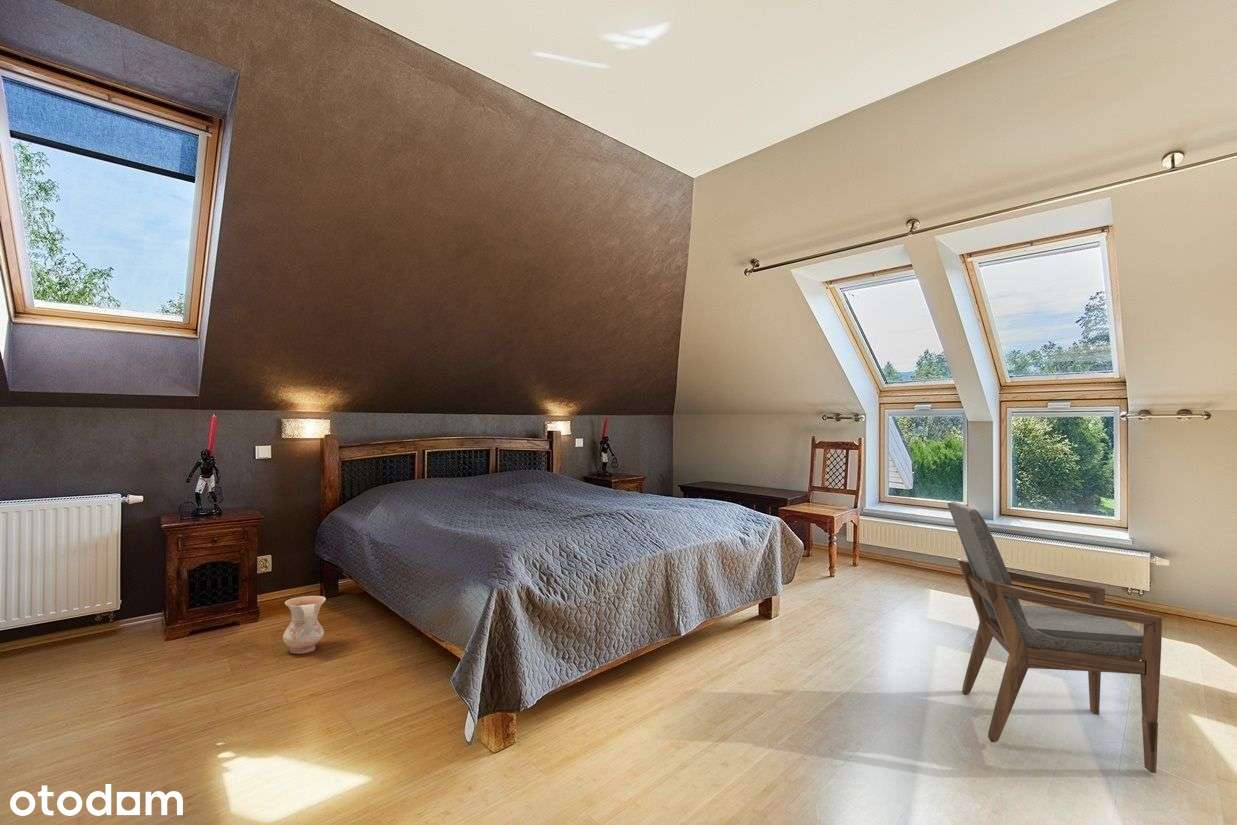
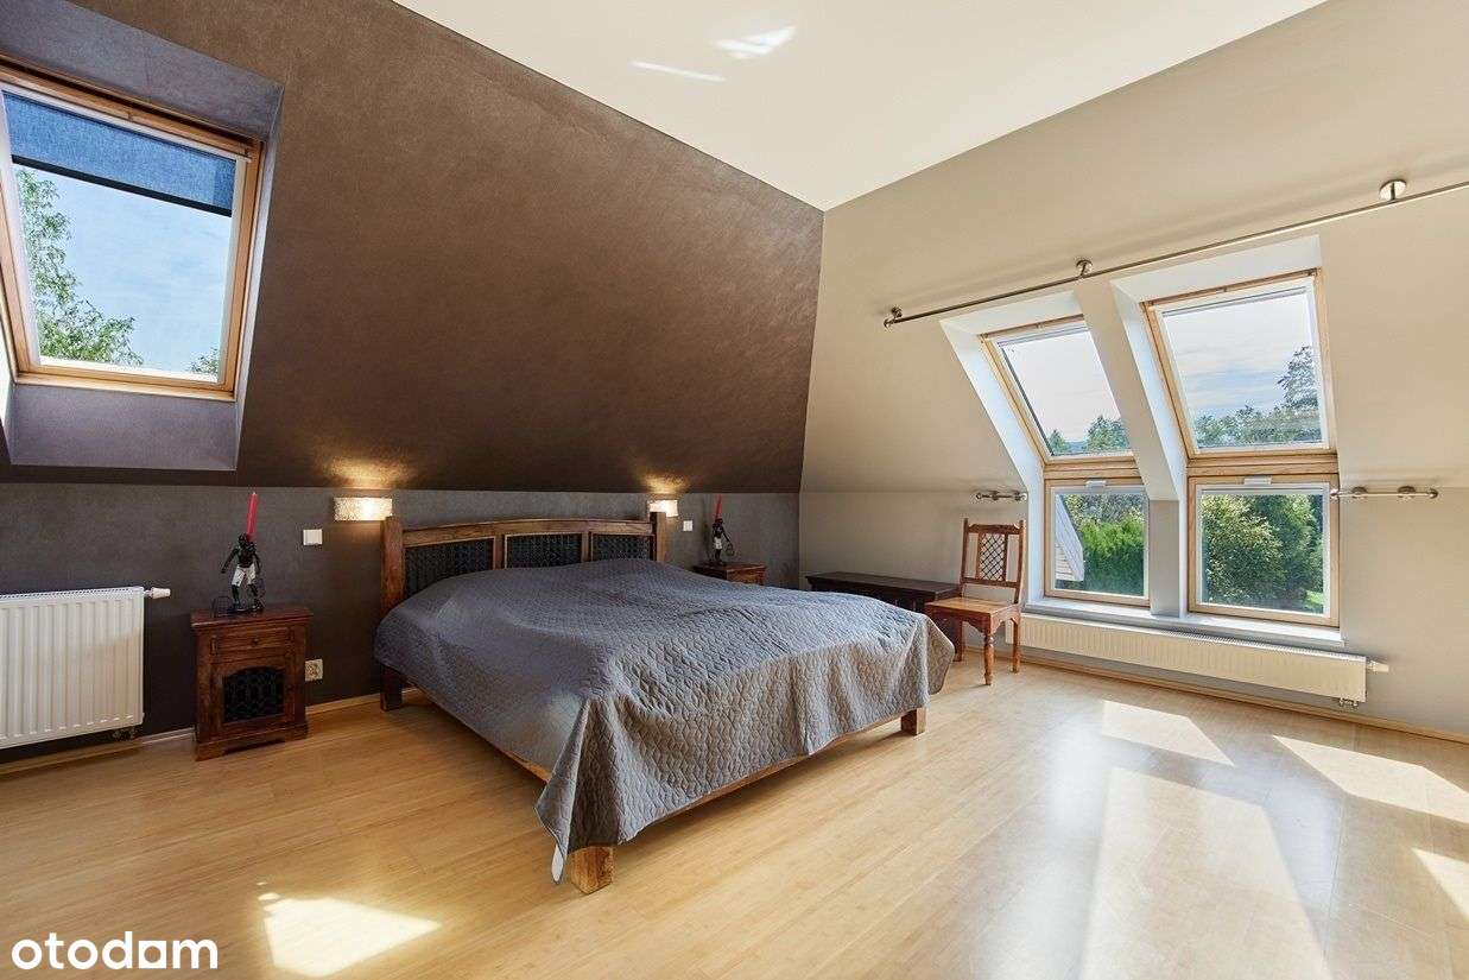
- armchair [947,501,1163,774]
- ceramic jug [282,595,327,655]
